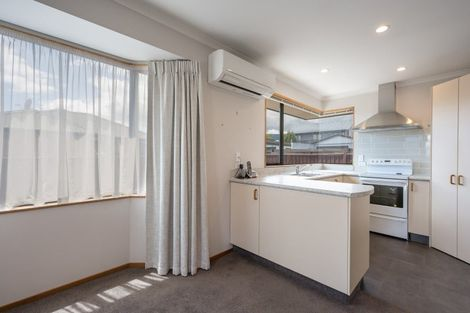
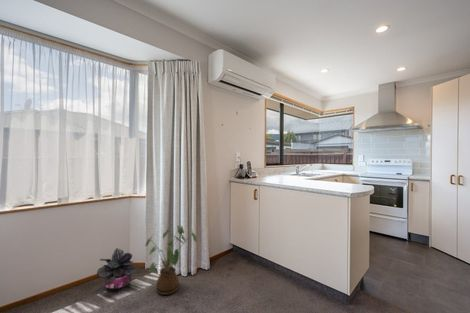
+ potted plant [96,247,137,292]
+ house plant [145,225,198,296]
